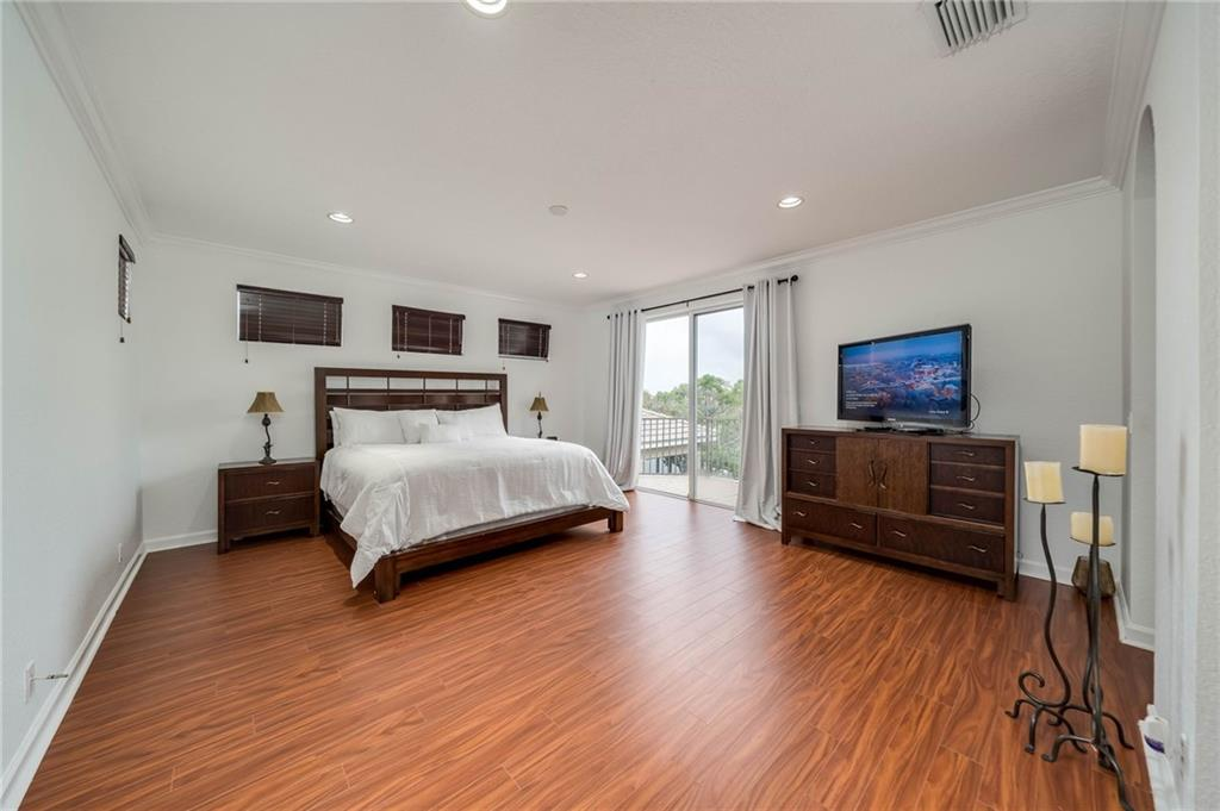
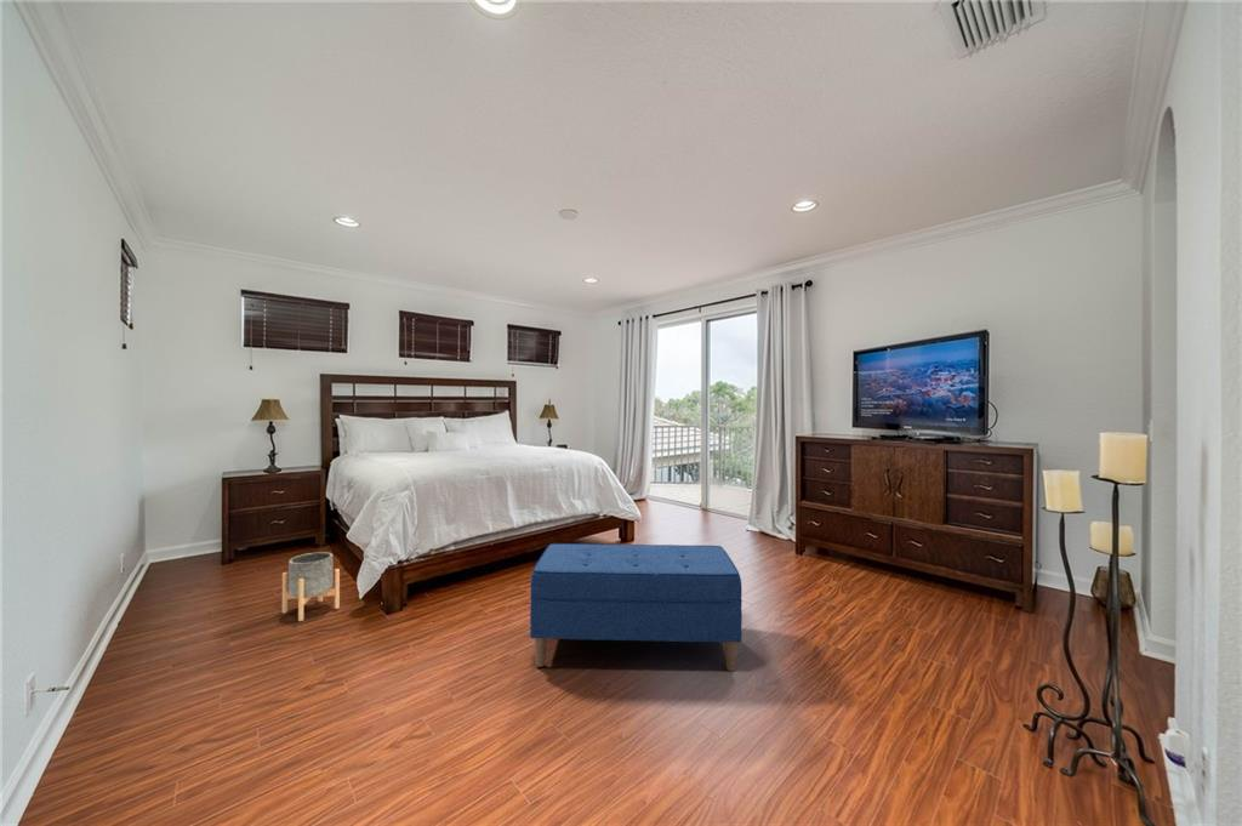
+ bench [529,542,744,672]
+ planter [281,551,341,622]
